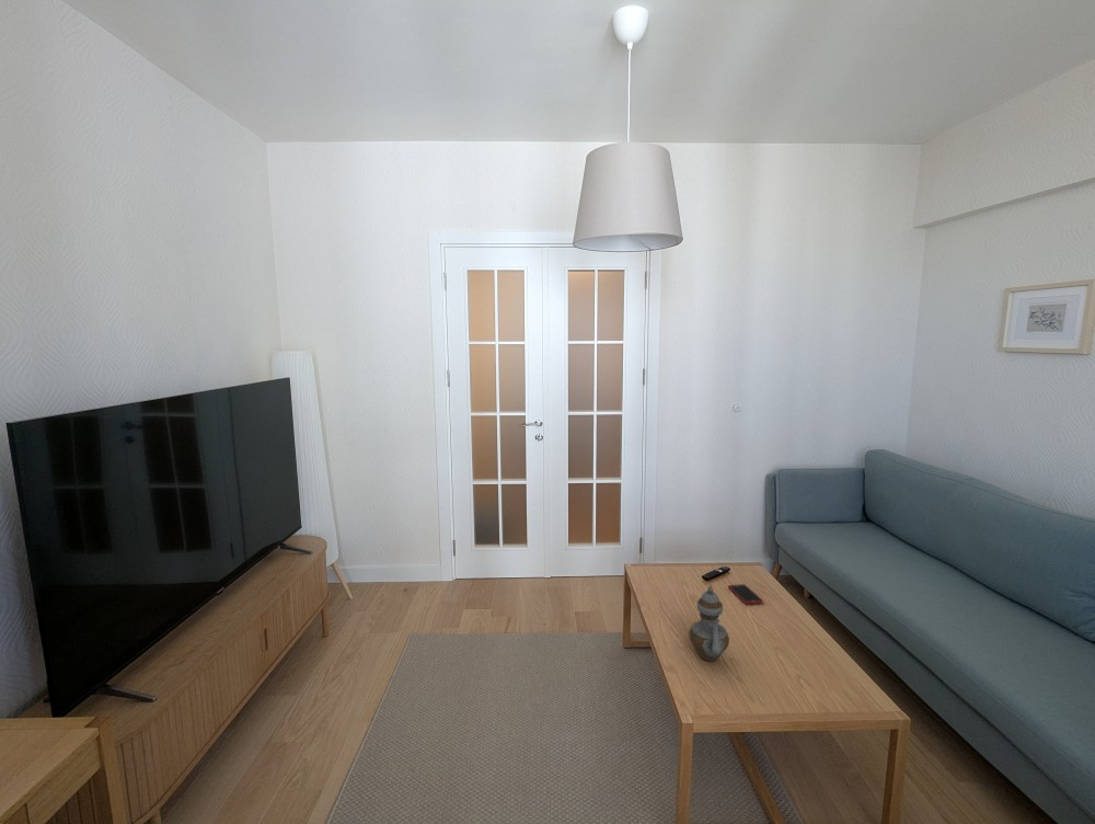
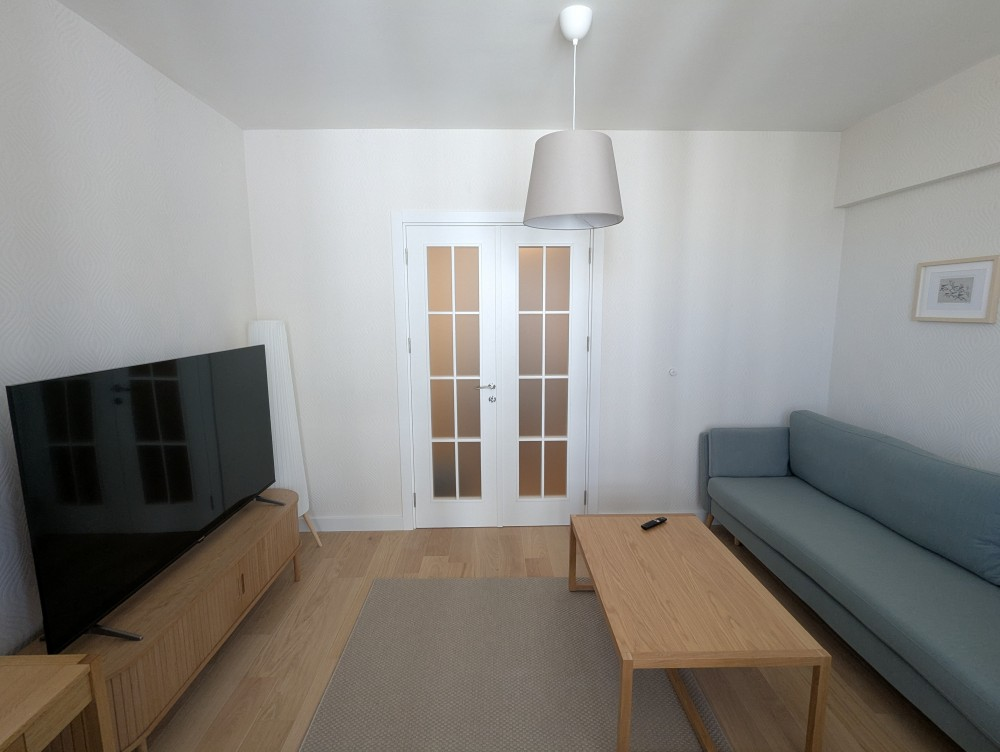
- teapot [688,583,730,663]
- cell phone [727,583,764,606]
